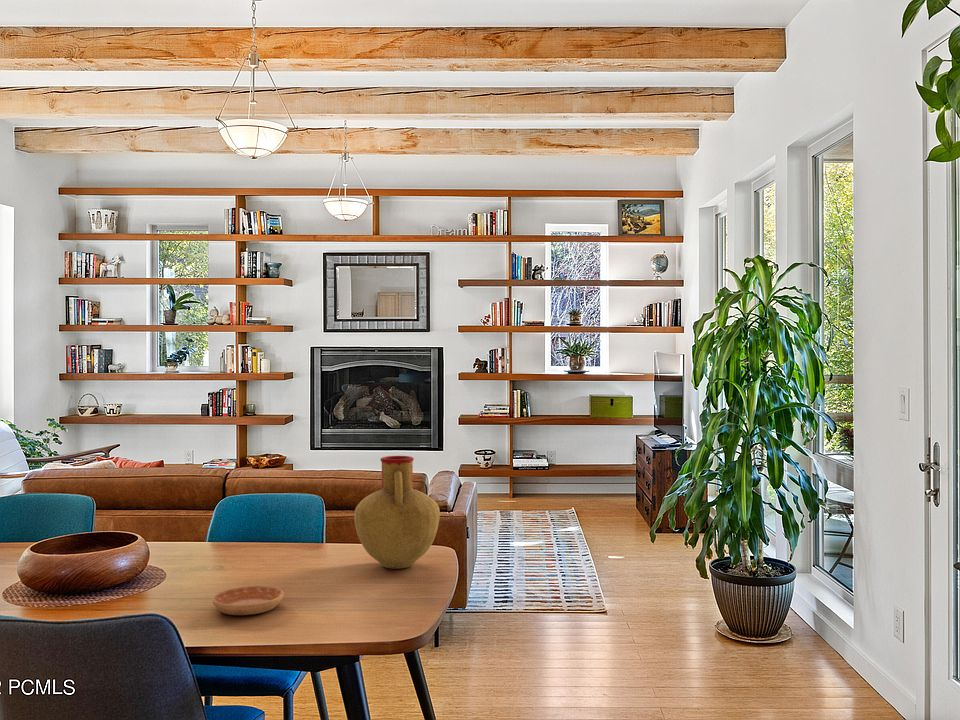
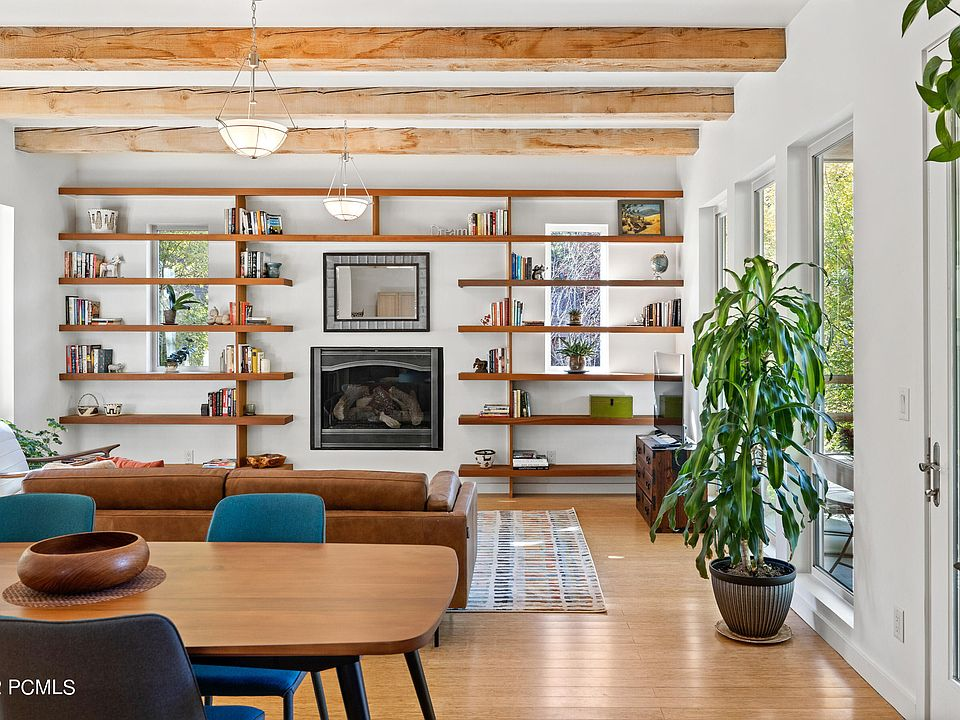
- vase [353,455,441,570]
- saucer [211,585,285,616]
